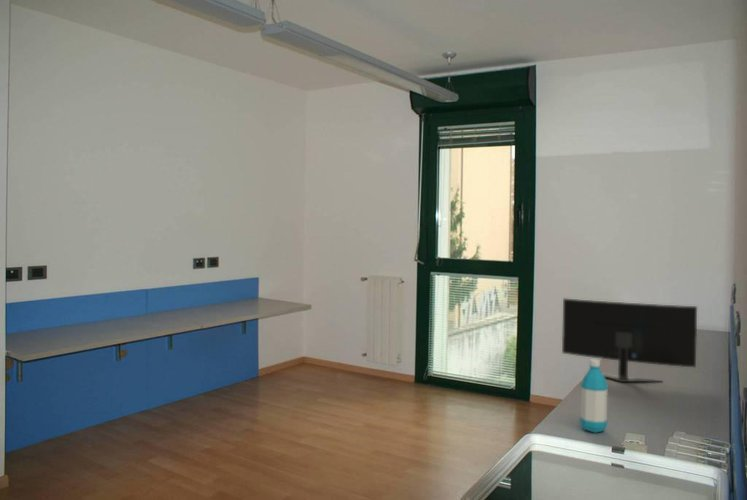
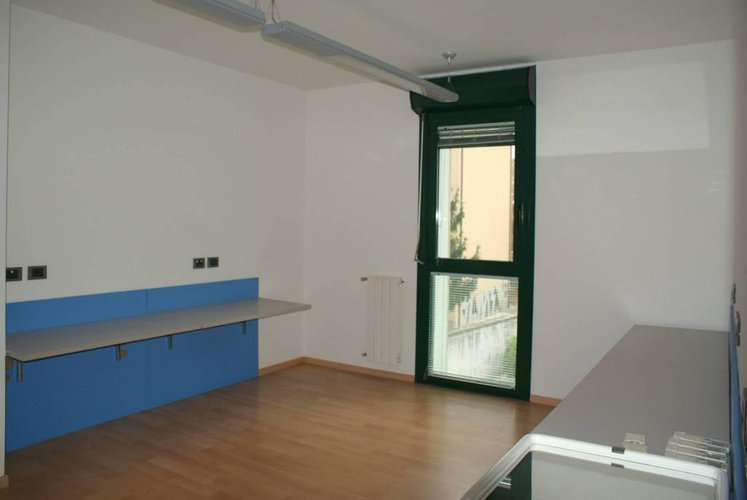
- water bottle [579,359,609,434]
- monitor [561,297,698,383]
